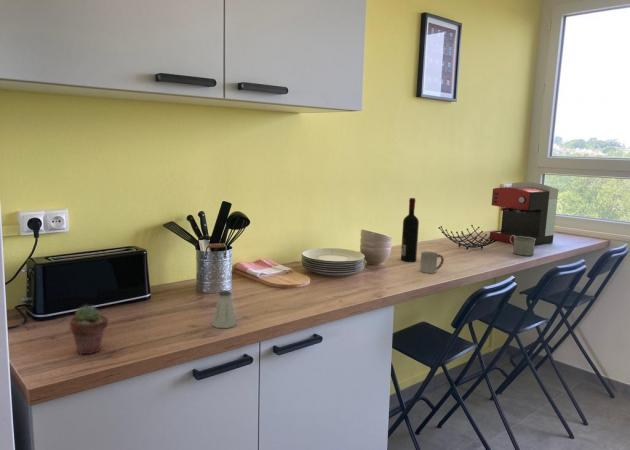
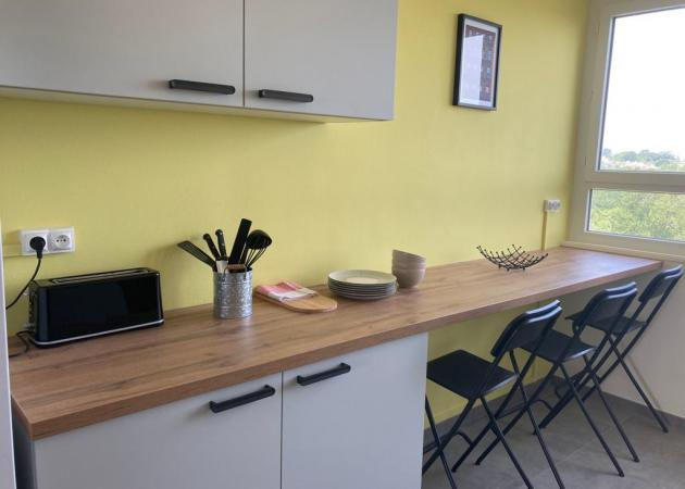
- cup [419,251,445,274]
- potted succulent [69,304,109,355]
- coffee maker [489,181,559,246]
- alcohol [400,197,420,263]
- saltshaker [211,289,237,329]
- mug [510,235,536,257]
